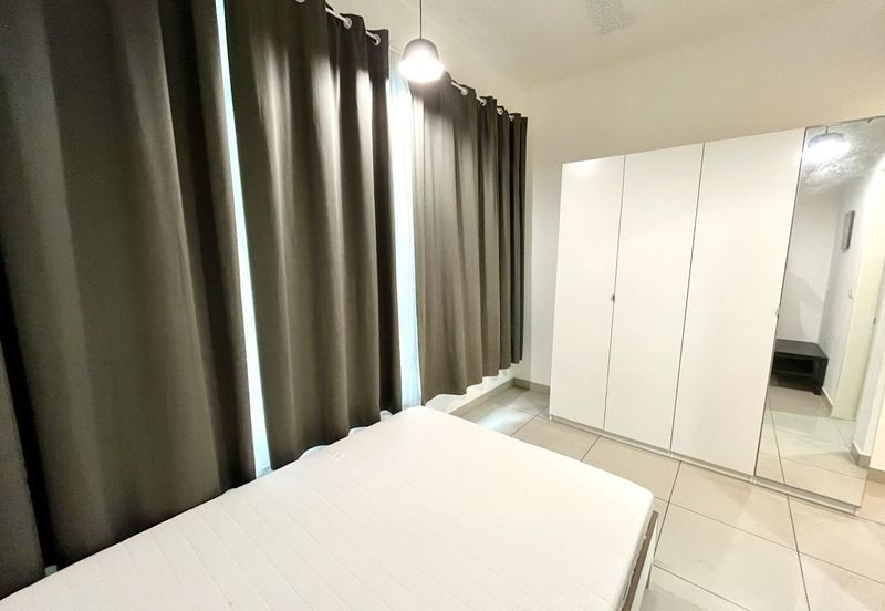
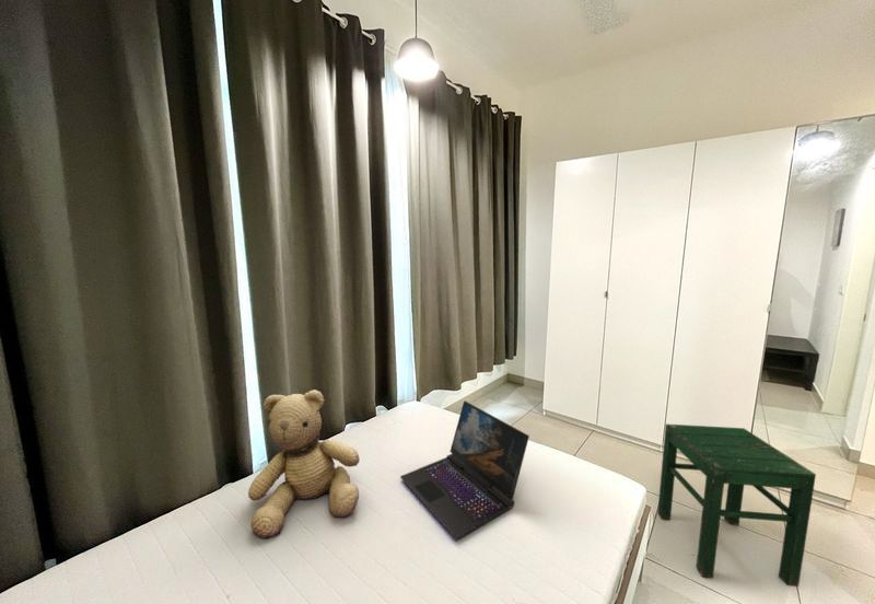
+ laptop [399,399,530,541]
+ stool [656,423,817,588]
+ teddy bear [247,388,361,541]
